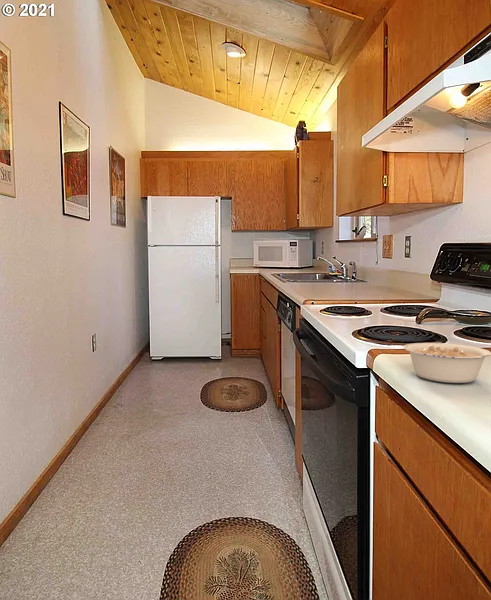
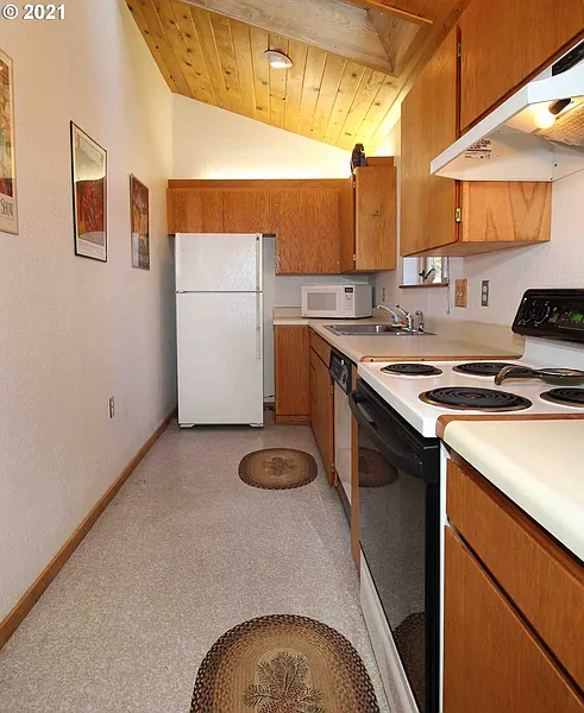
- legume [403,342,491,384]
